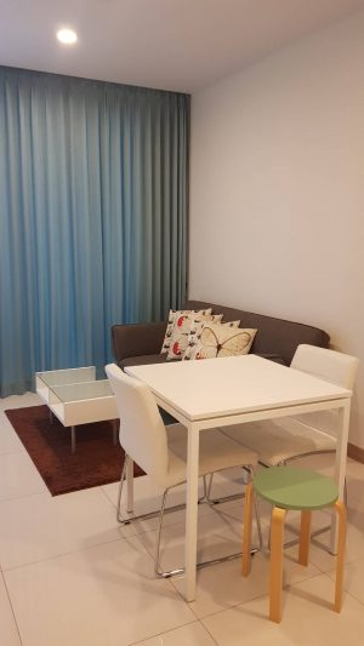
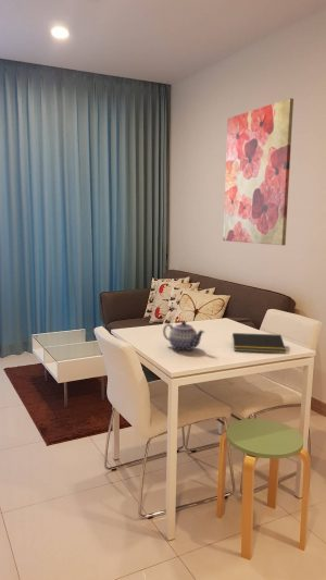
+ teapot [162,320,205,351]
+ notepad [230,332,287,355]
+ wall art [222,97,294,246]
